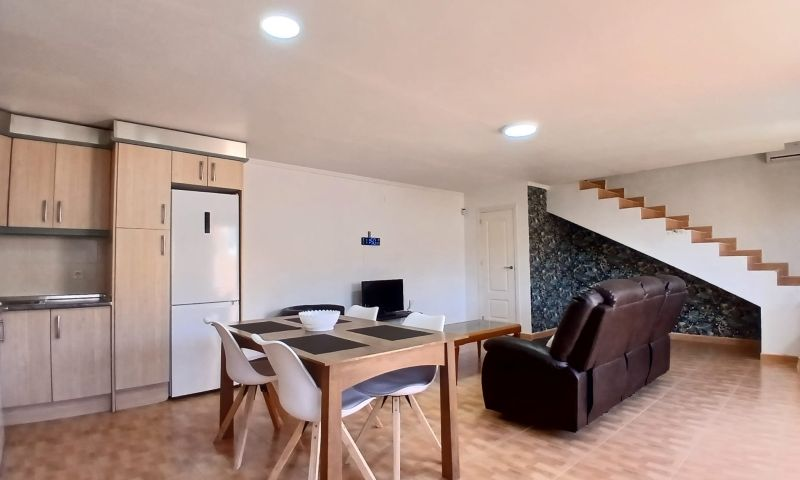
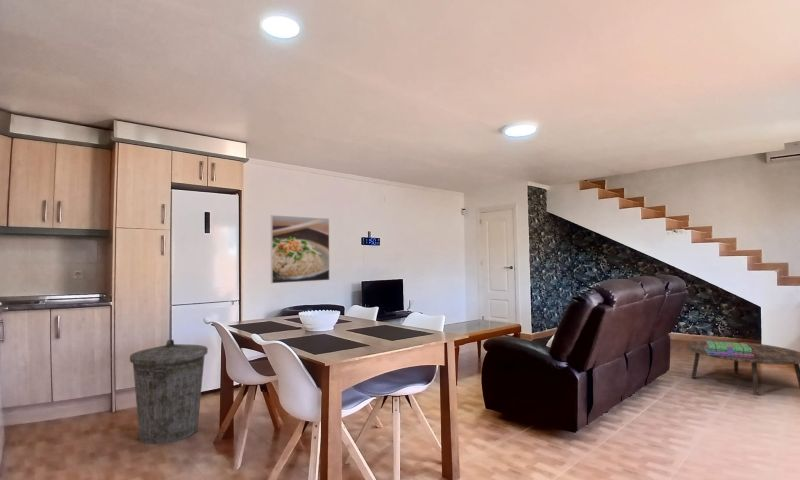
+ trash can [129,339,209,445]
+ coffee table [686,340,800,397]
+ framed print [270,214,331,284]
+ stack of books [704,340,754,359]
